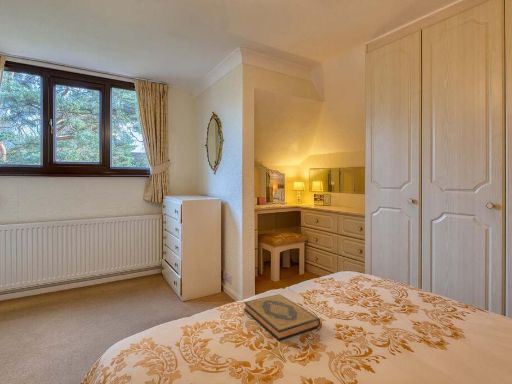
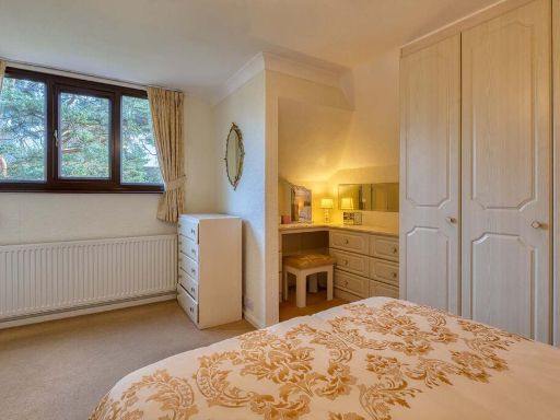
- hardback book [243,293,321,342]
